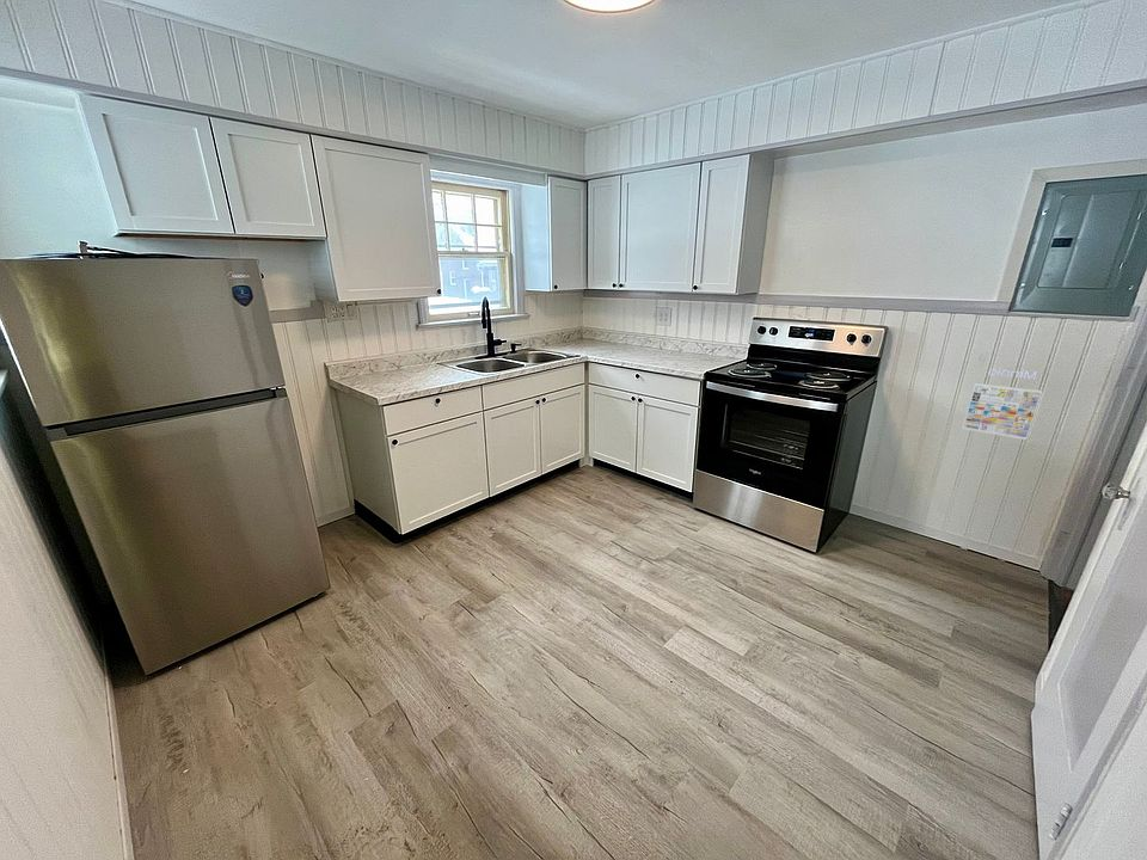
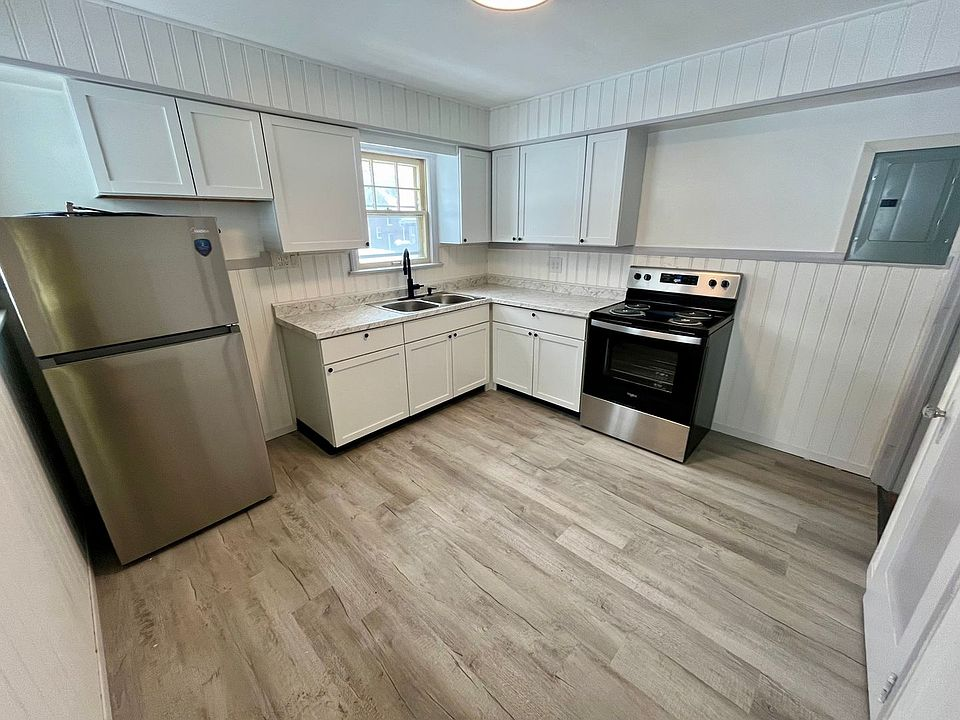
- calendar [962,366,1044,441]
